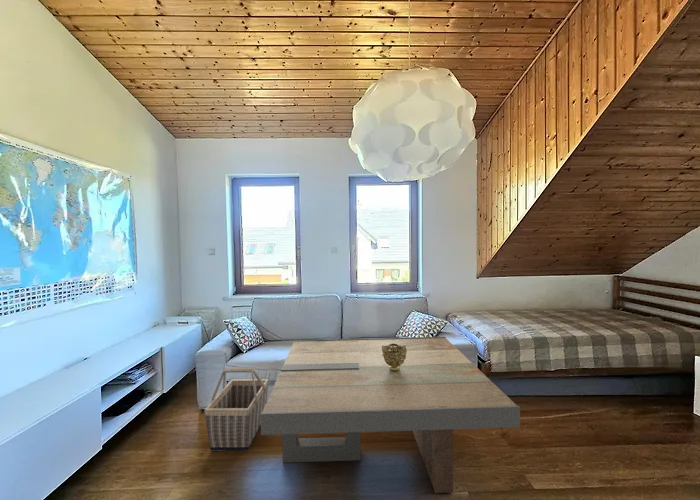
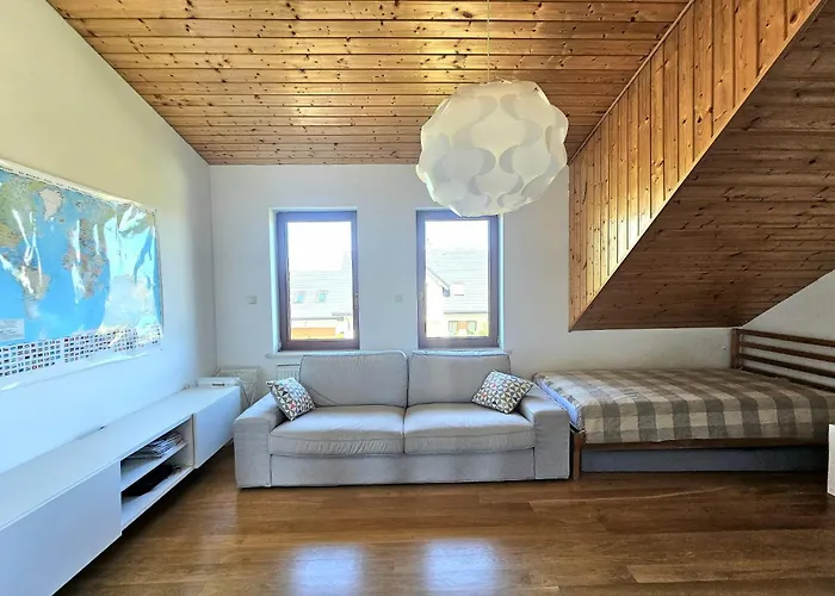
- decorative bowl [382,344,407,371]
- basket [203,367,269,452]
- coffee table [260,336,521,494]
